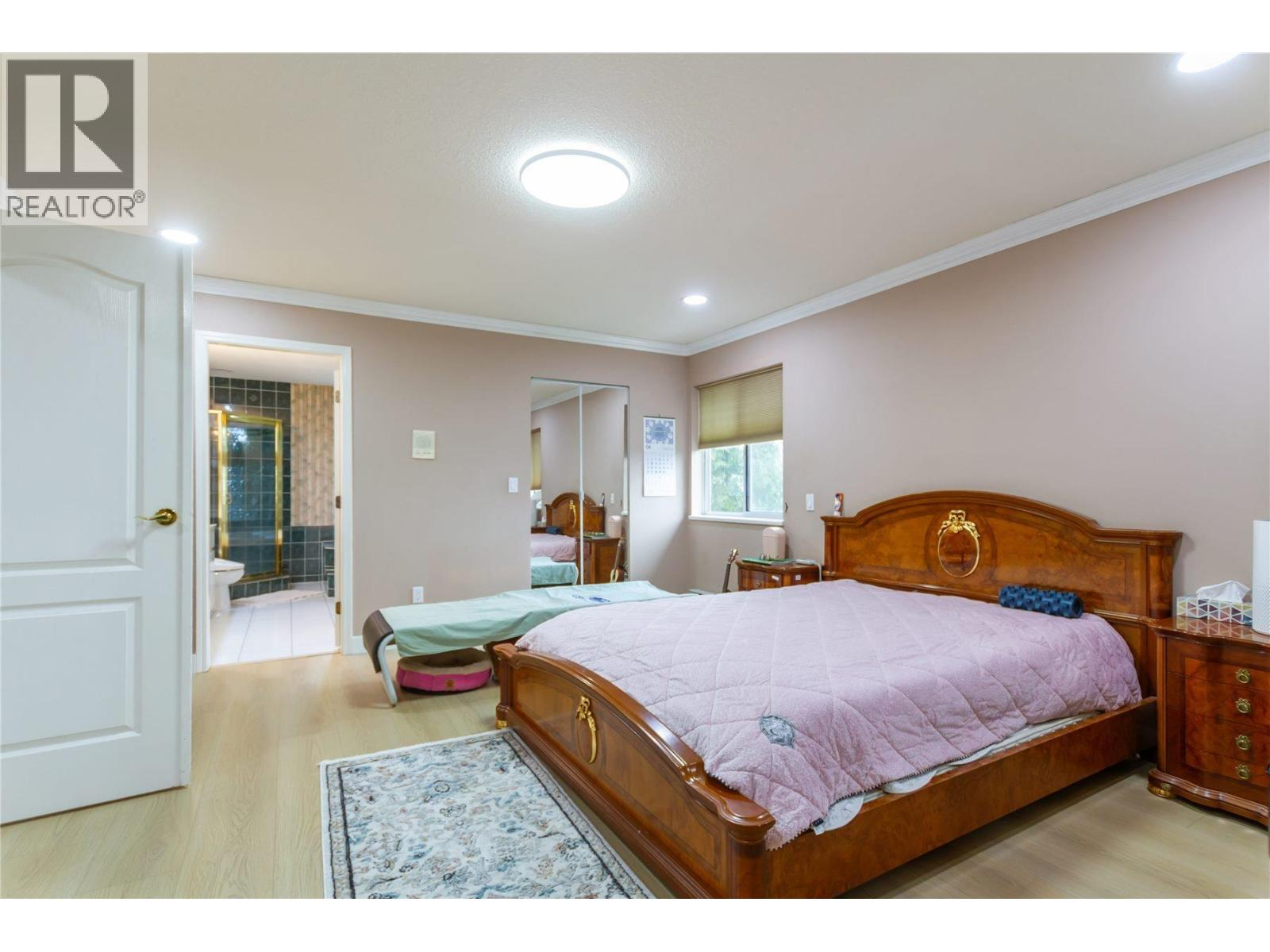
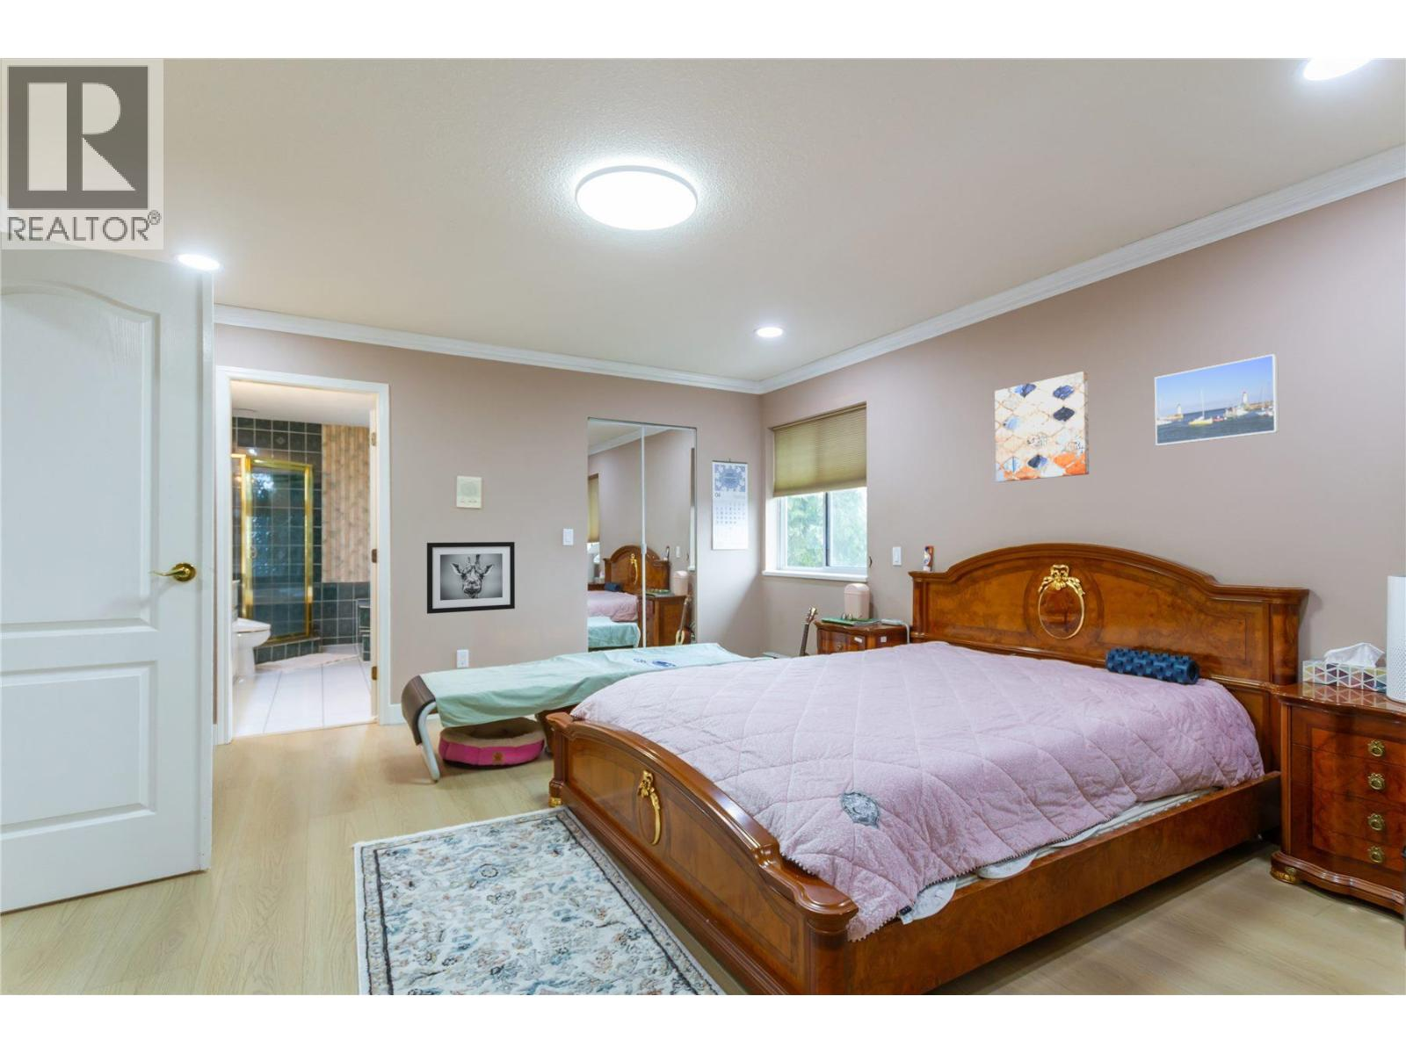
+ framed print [1154,353,1280,446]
+ wall art [426,541,516,614]
+ wall art [994,371,1089,483]
